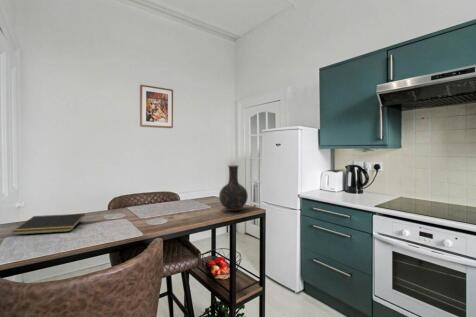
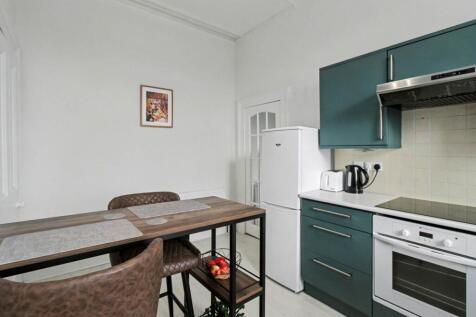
- vase [218,164,249,212]
- notepad [11,213,86,236]
